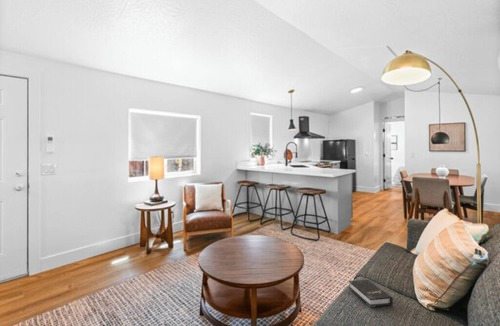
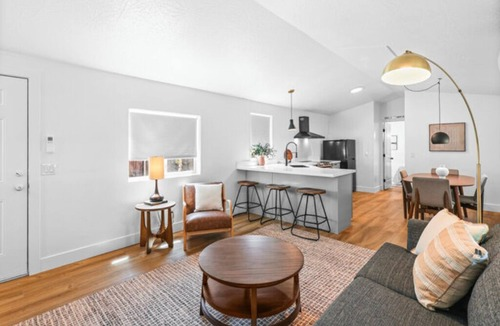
- hardback book [348,279,394,308]
